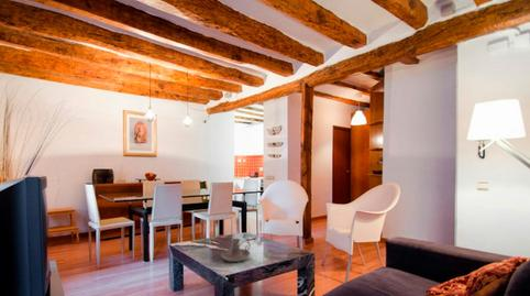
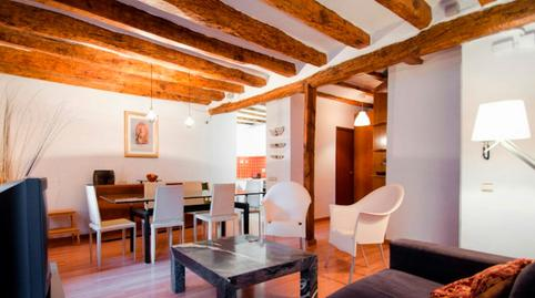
- candle holder [220,238,251,263]
